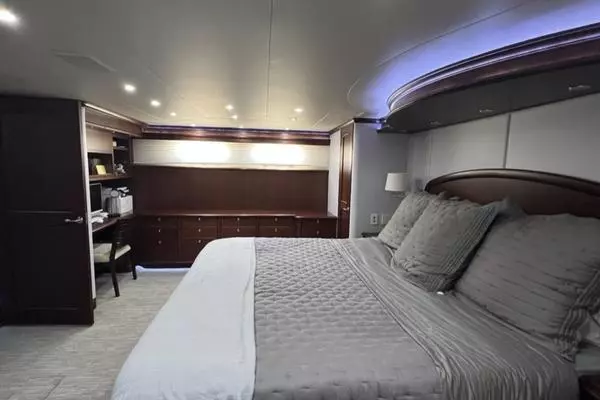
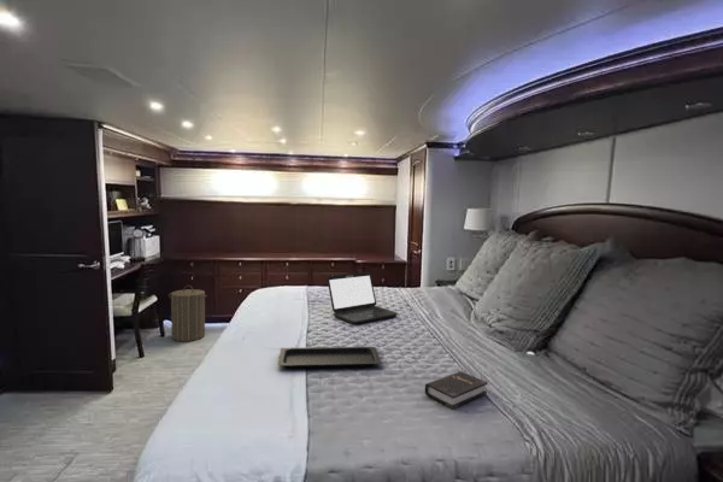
+ hardback book [424,370,489,410]
+ laptop [327,271,399,325]
+ laundry hamper [167,284,208,342]
+ serving tray [277,346,382,369]
